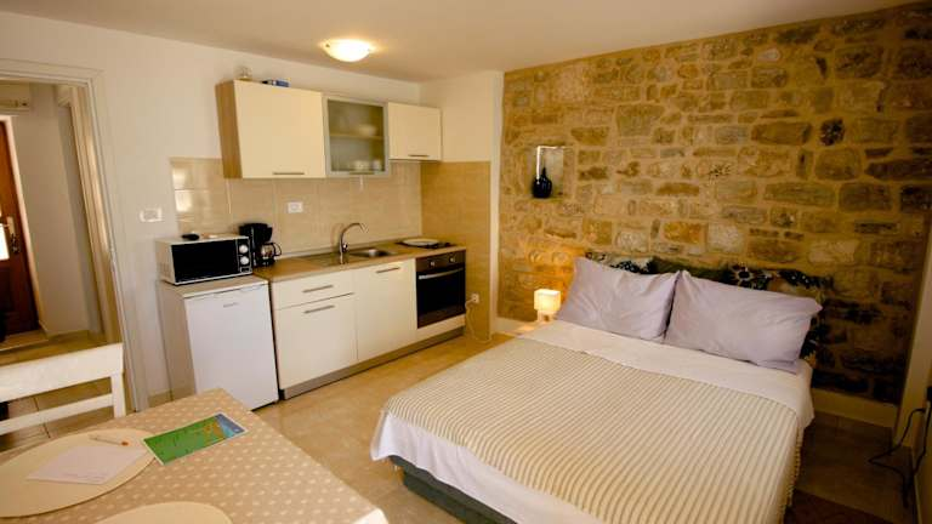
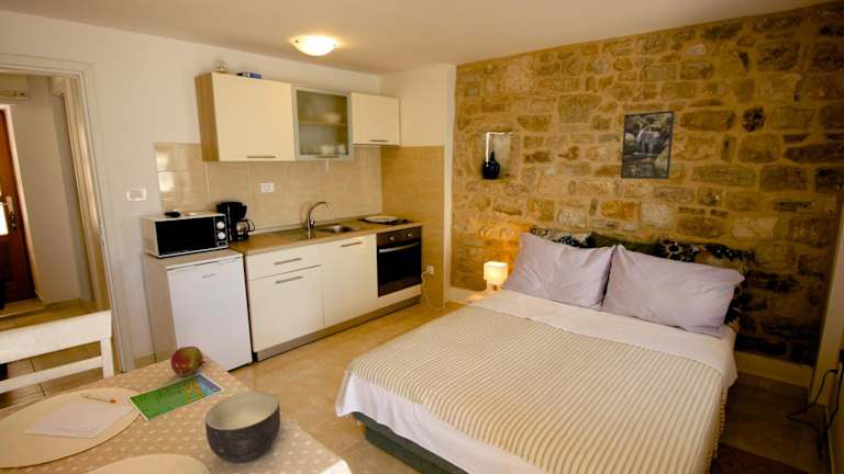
+ fruit [170,346,208,377]
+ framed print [620,110,676,180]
+ bowl [204,391,281,464]
